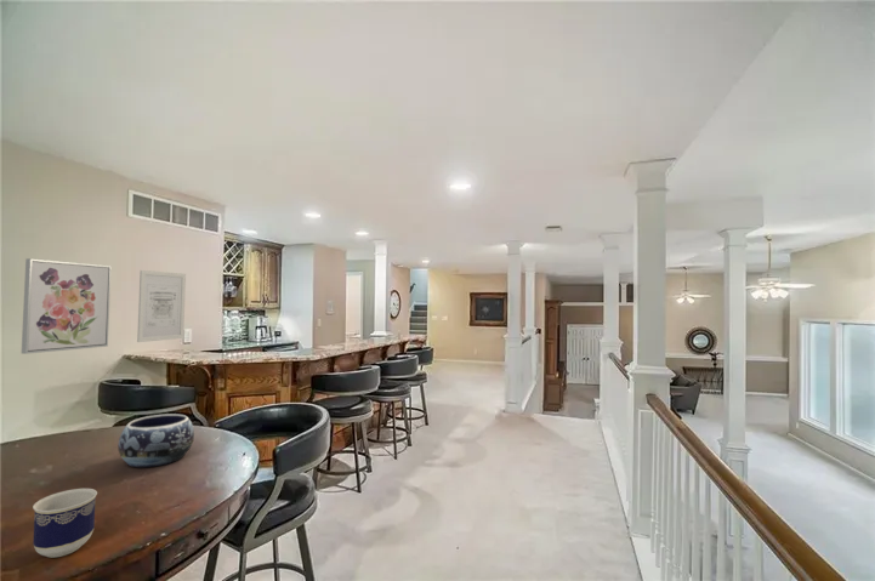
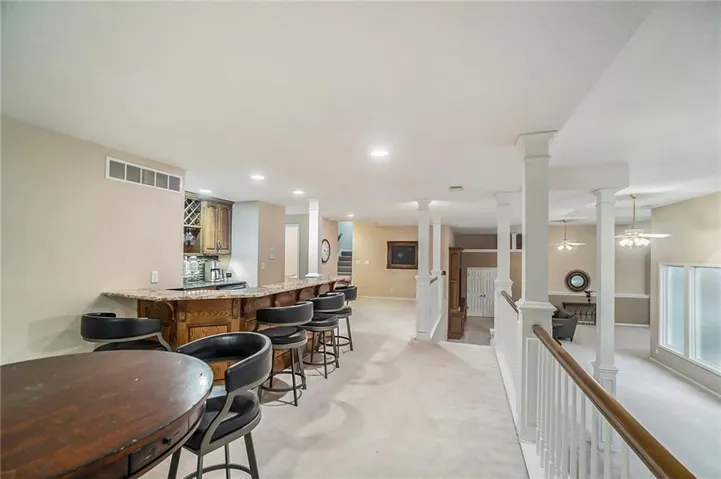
- wall art [21,257,112,355]
- cup [32,488,98,559]
- wall art [136,269,187,343]
- decorative bowl [117,412,195,469]
